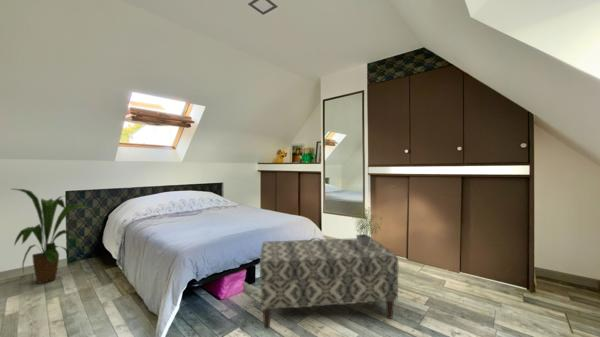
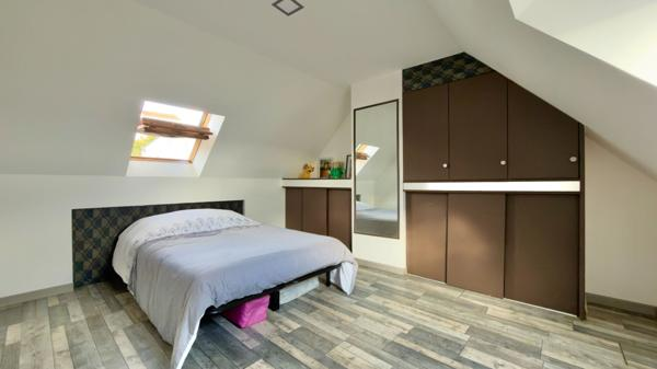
- potted plant [352,204,385,246]
- house plant [10,188,93,285]
- bench [259,237,399,330]
